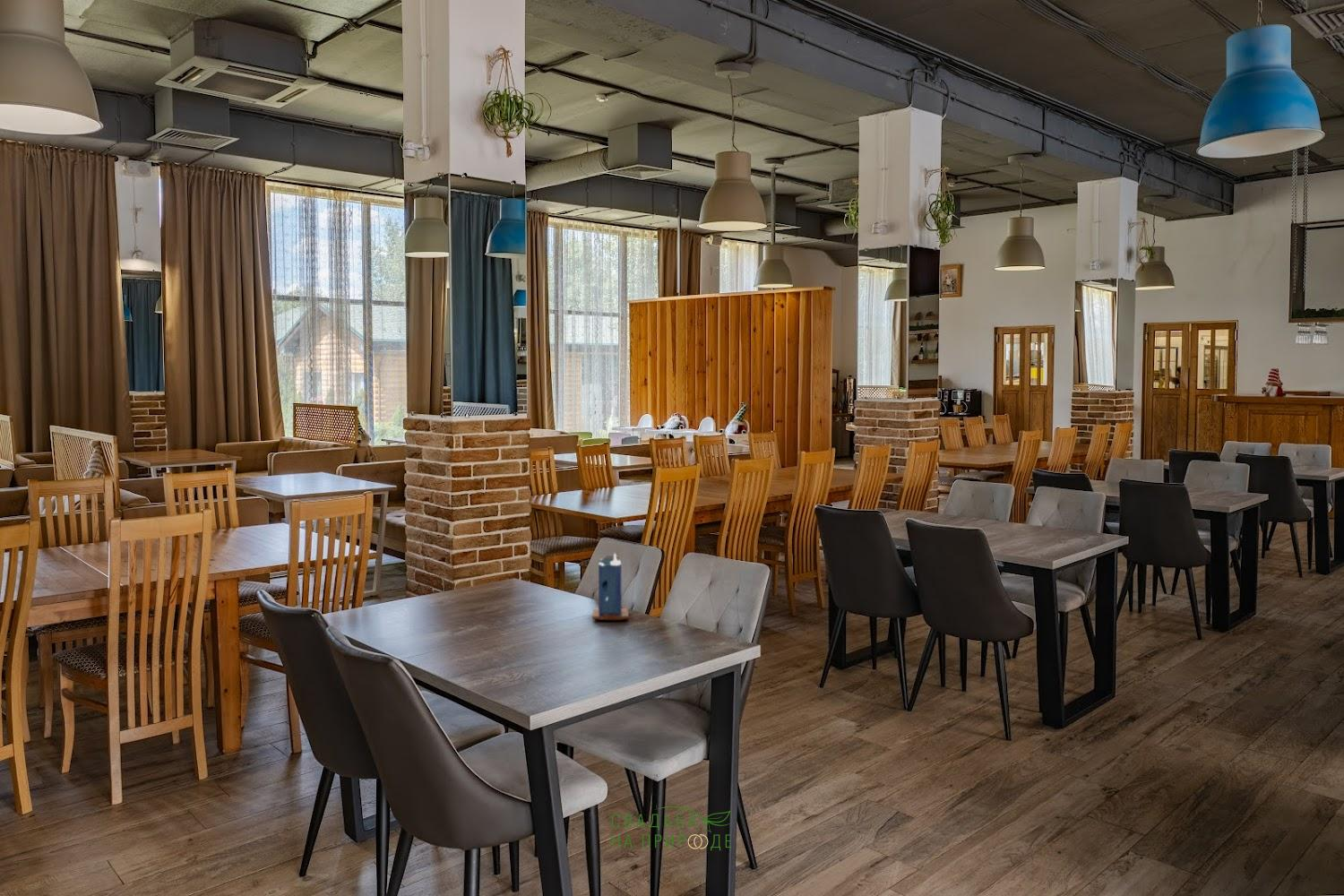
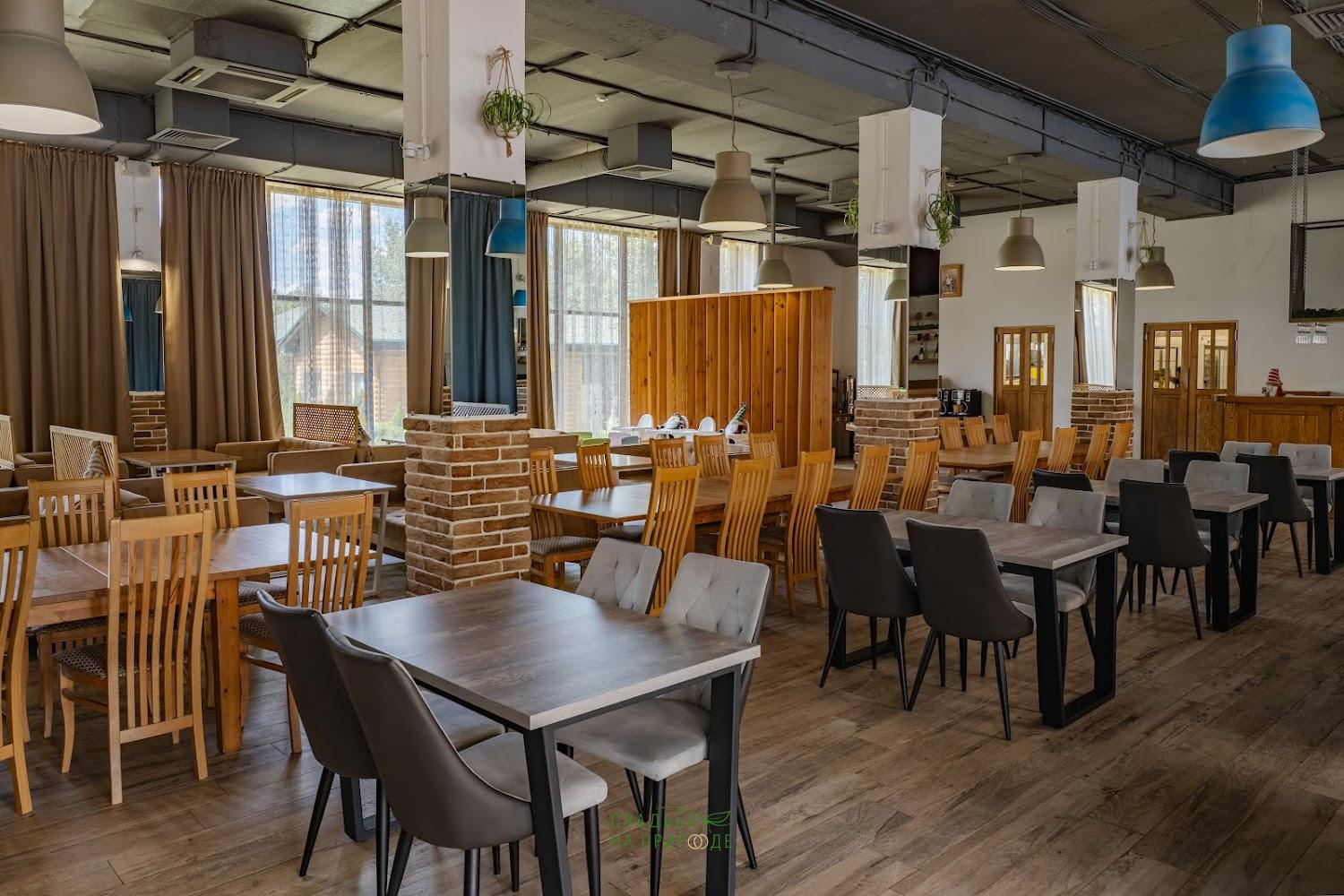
- candle [591,553,630,621]
